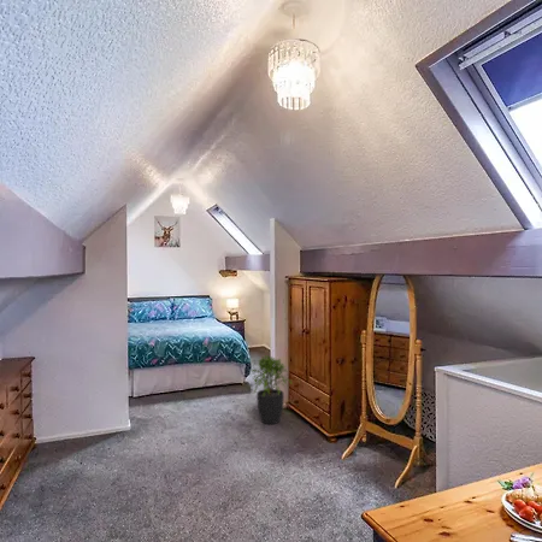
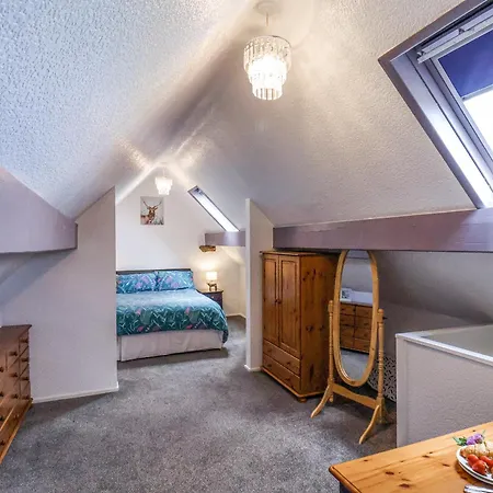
- potted plant [251,354,291,425]
